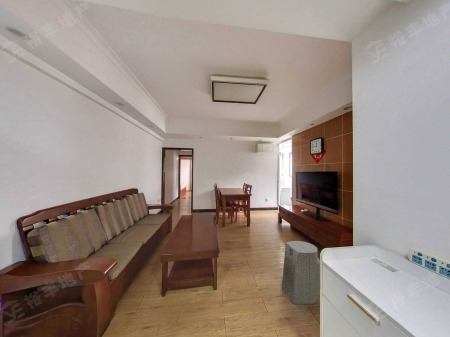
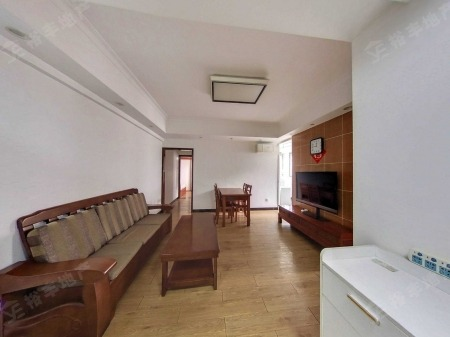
- fan [281,240,321,305]
